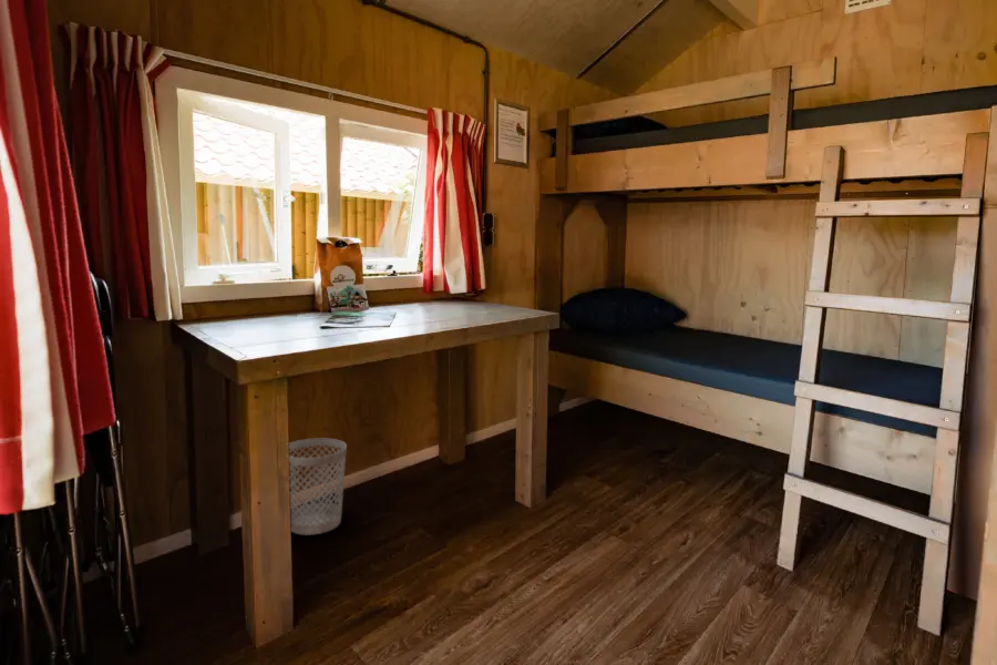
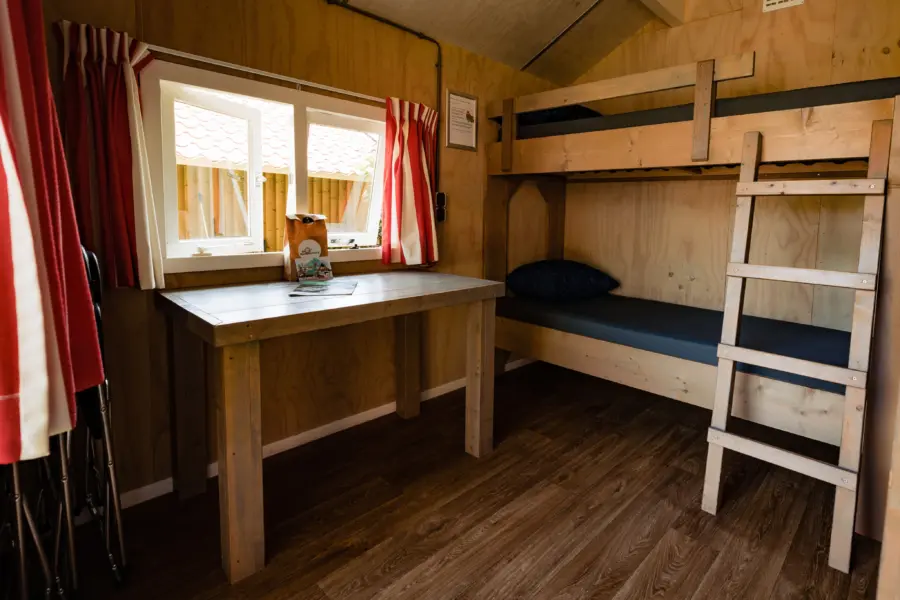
- wastebasket [288,438,348,536]
